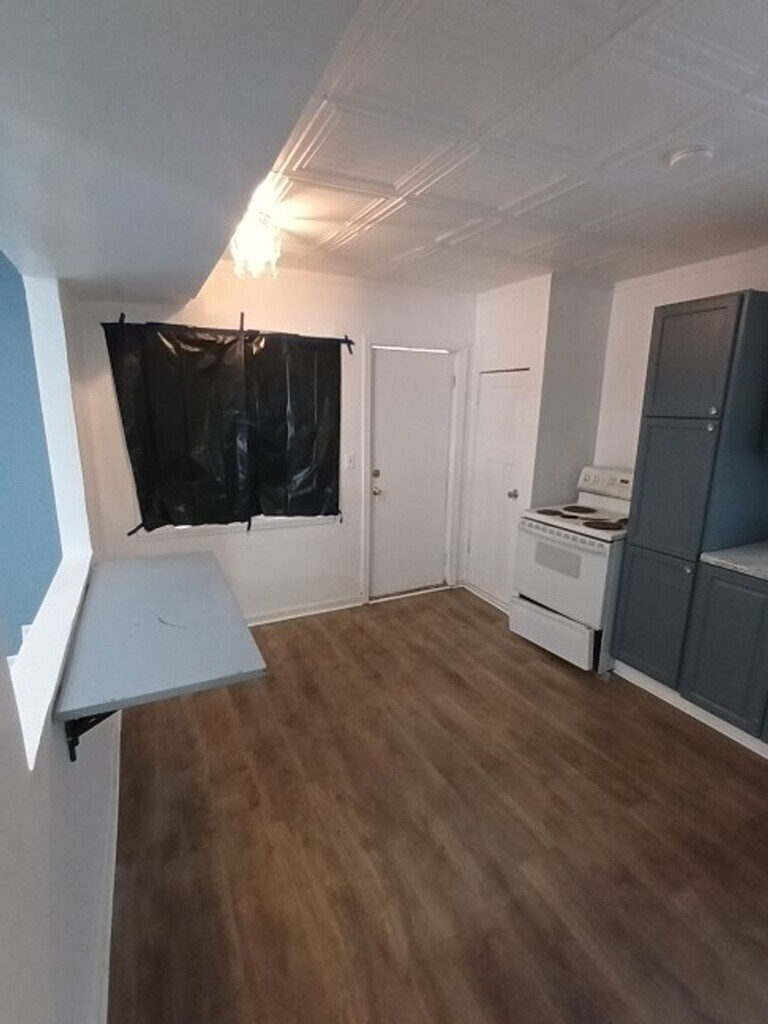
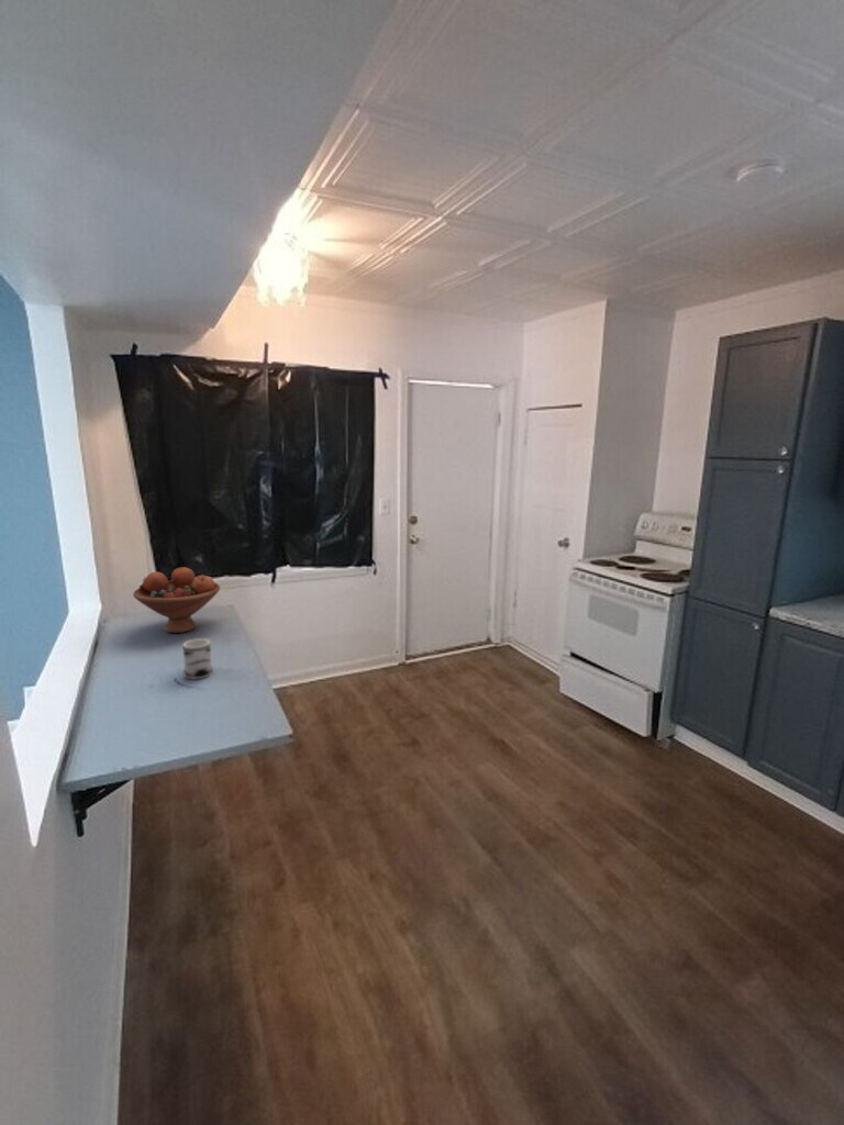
+ mug [181,637,214,680]
+ fruit bowl [132,566,221,634]
